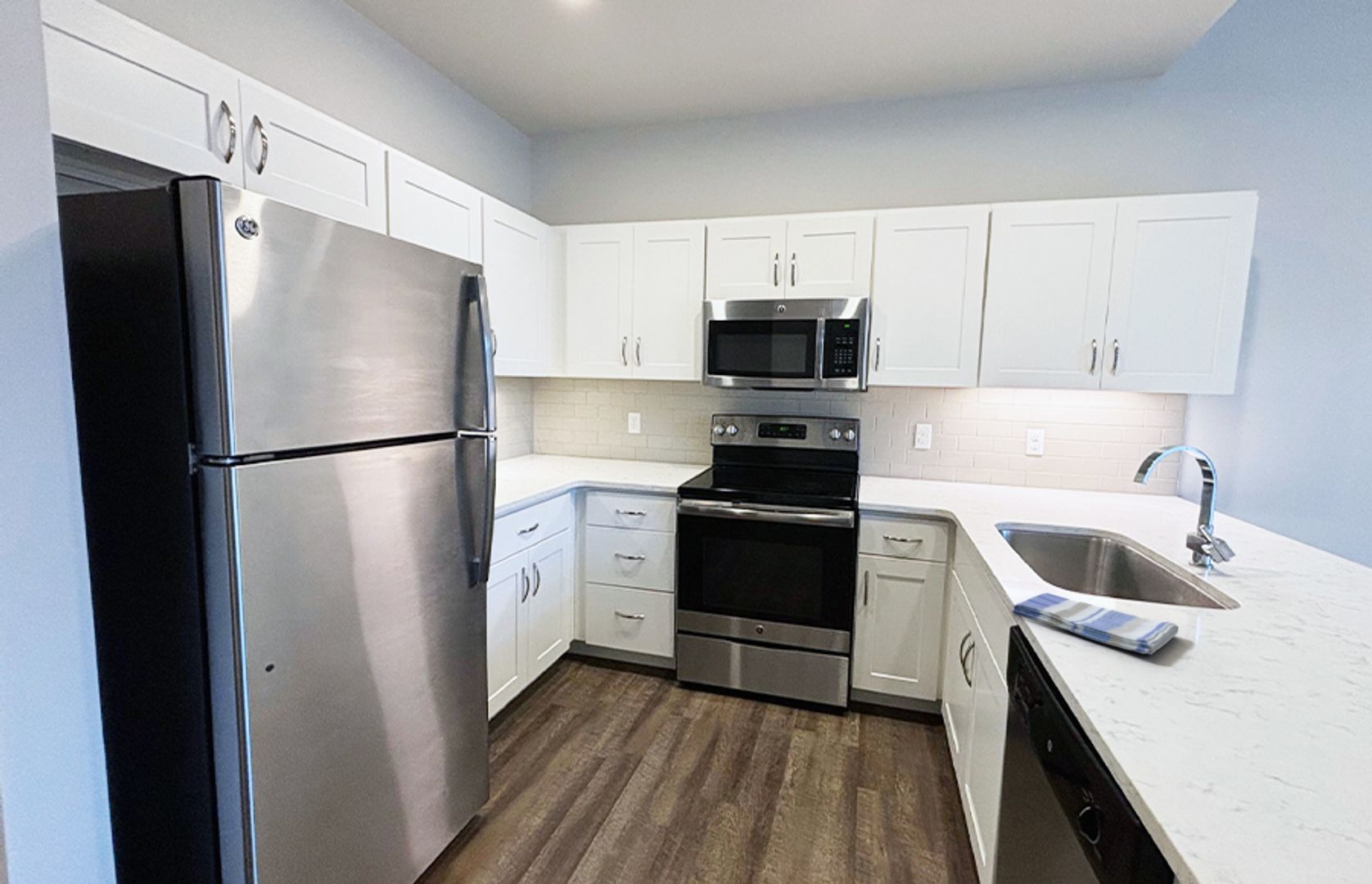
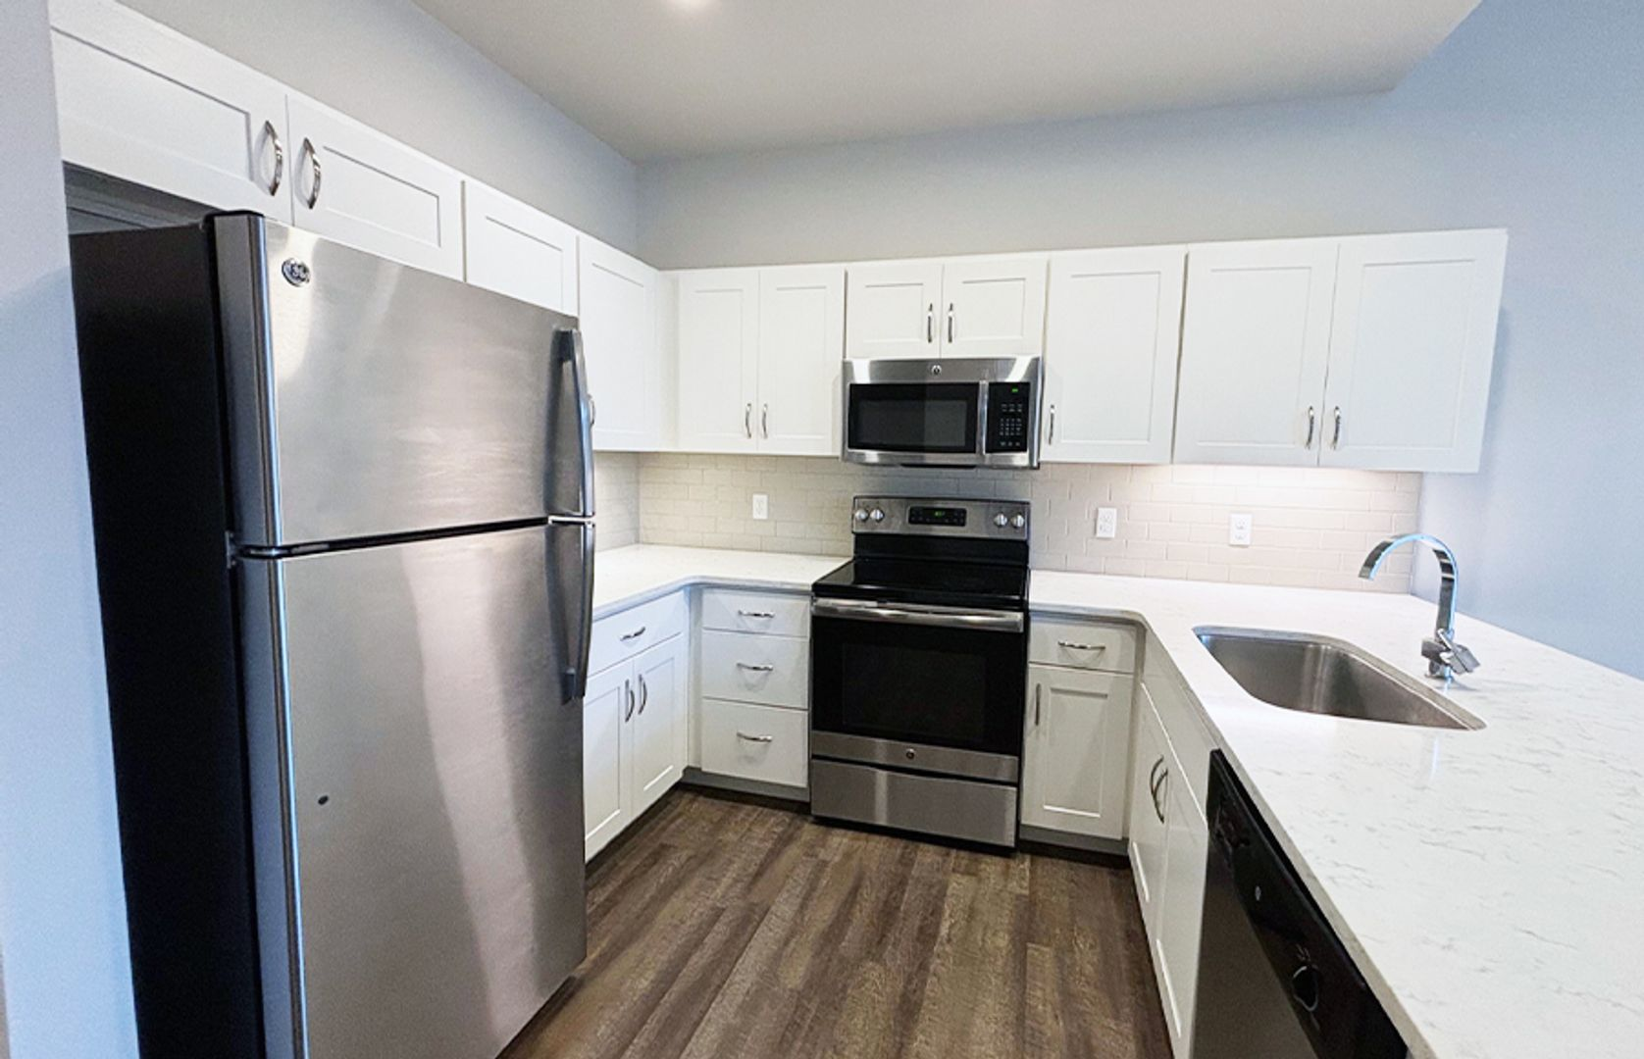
- dish towel [1011,592,1180,656]
